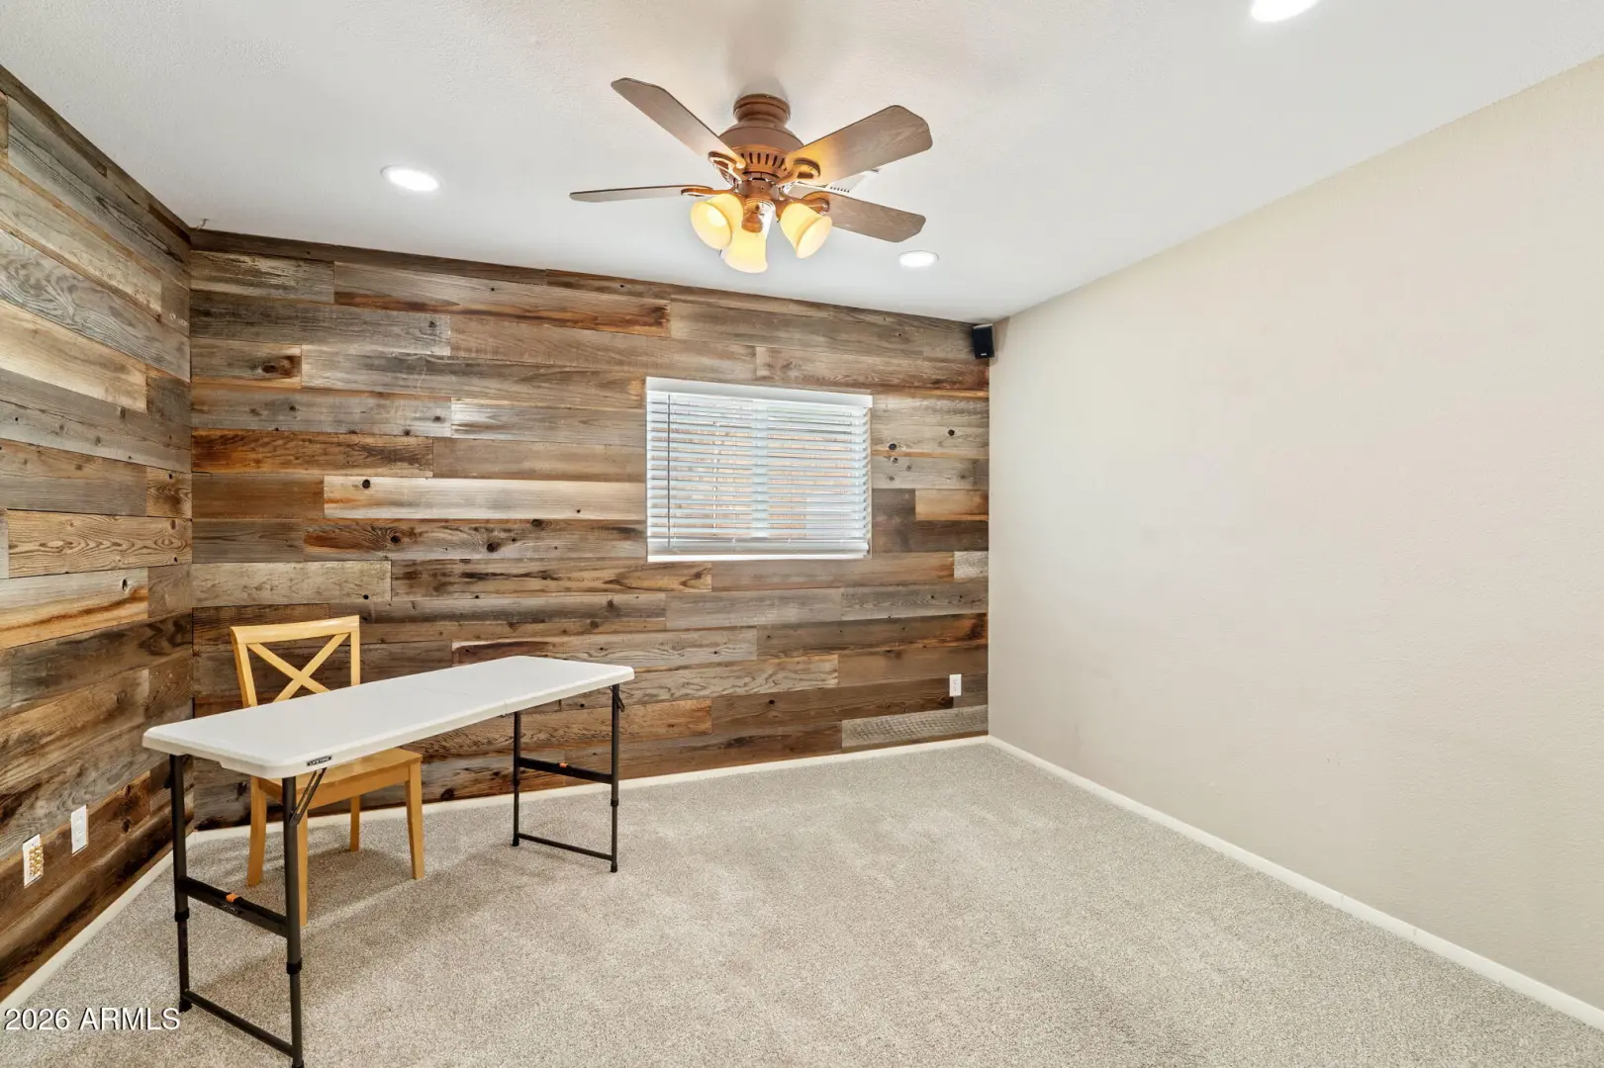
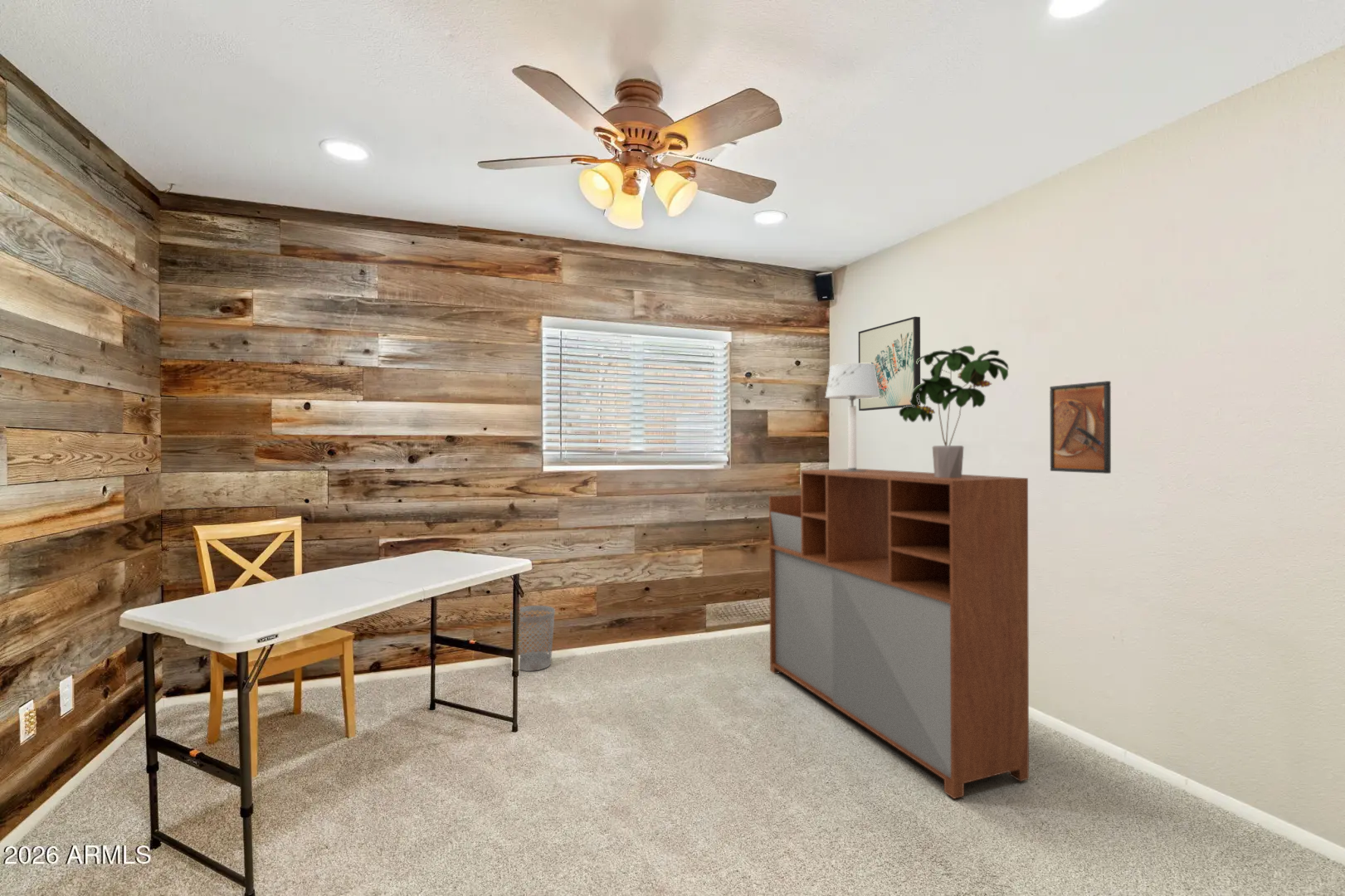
+ wastebasket [509,605,556,672]
+ storage cabinet [768,468,1030,800]
+ potted plant [898,345,1010,478]
+ table lamp [824,363,880,472]
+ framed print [1049,380,1112,475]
+ wall art [858,316,921,411]
